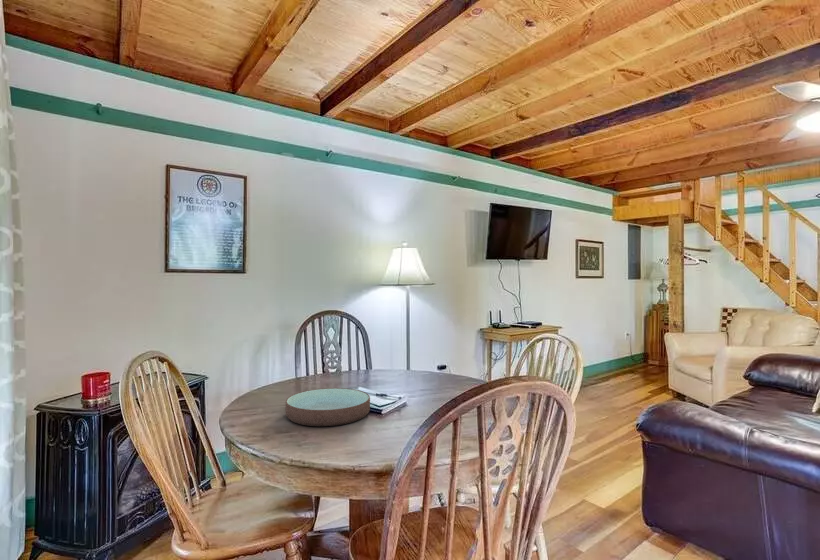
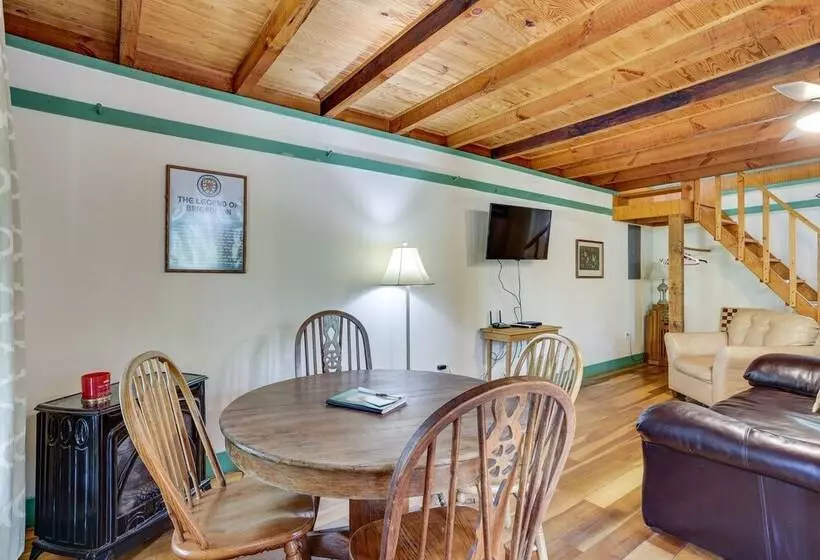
- bowl [285,387,371,427]
